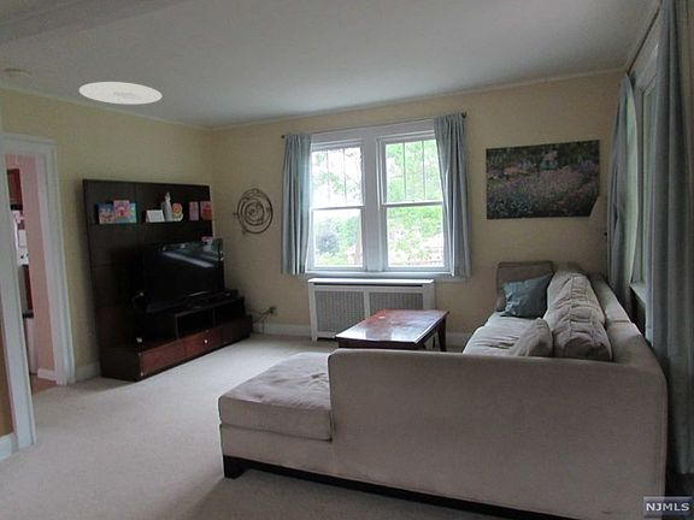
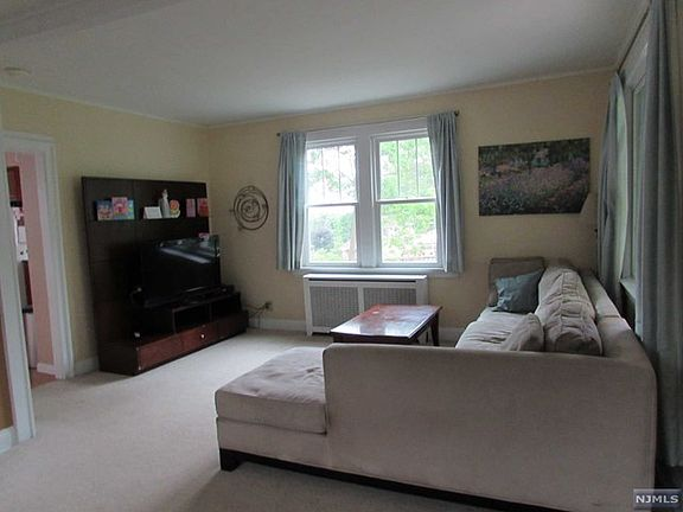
- ceiling light [78,81,163,105]
